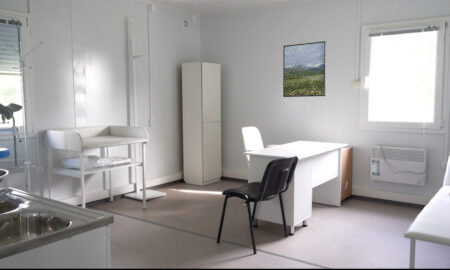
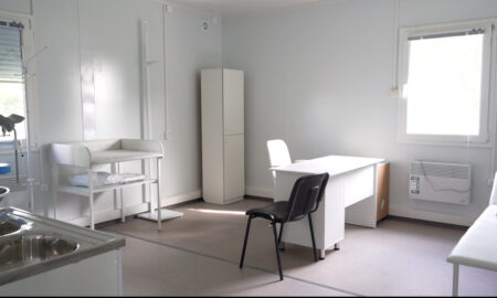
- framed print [282,40,327,98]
